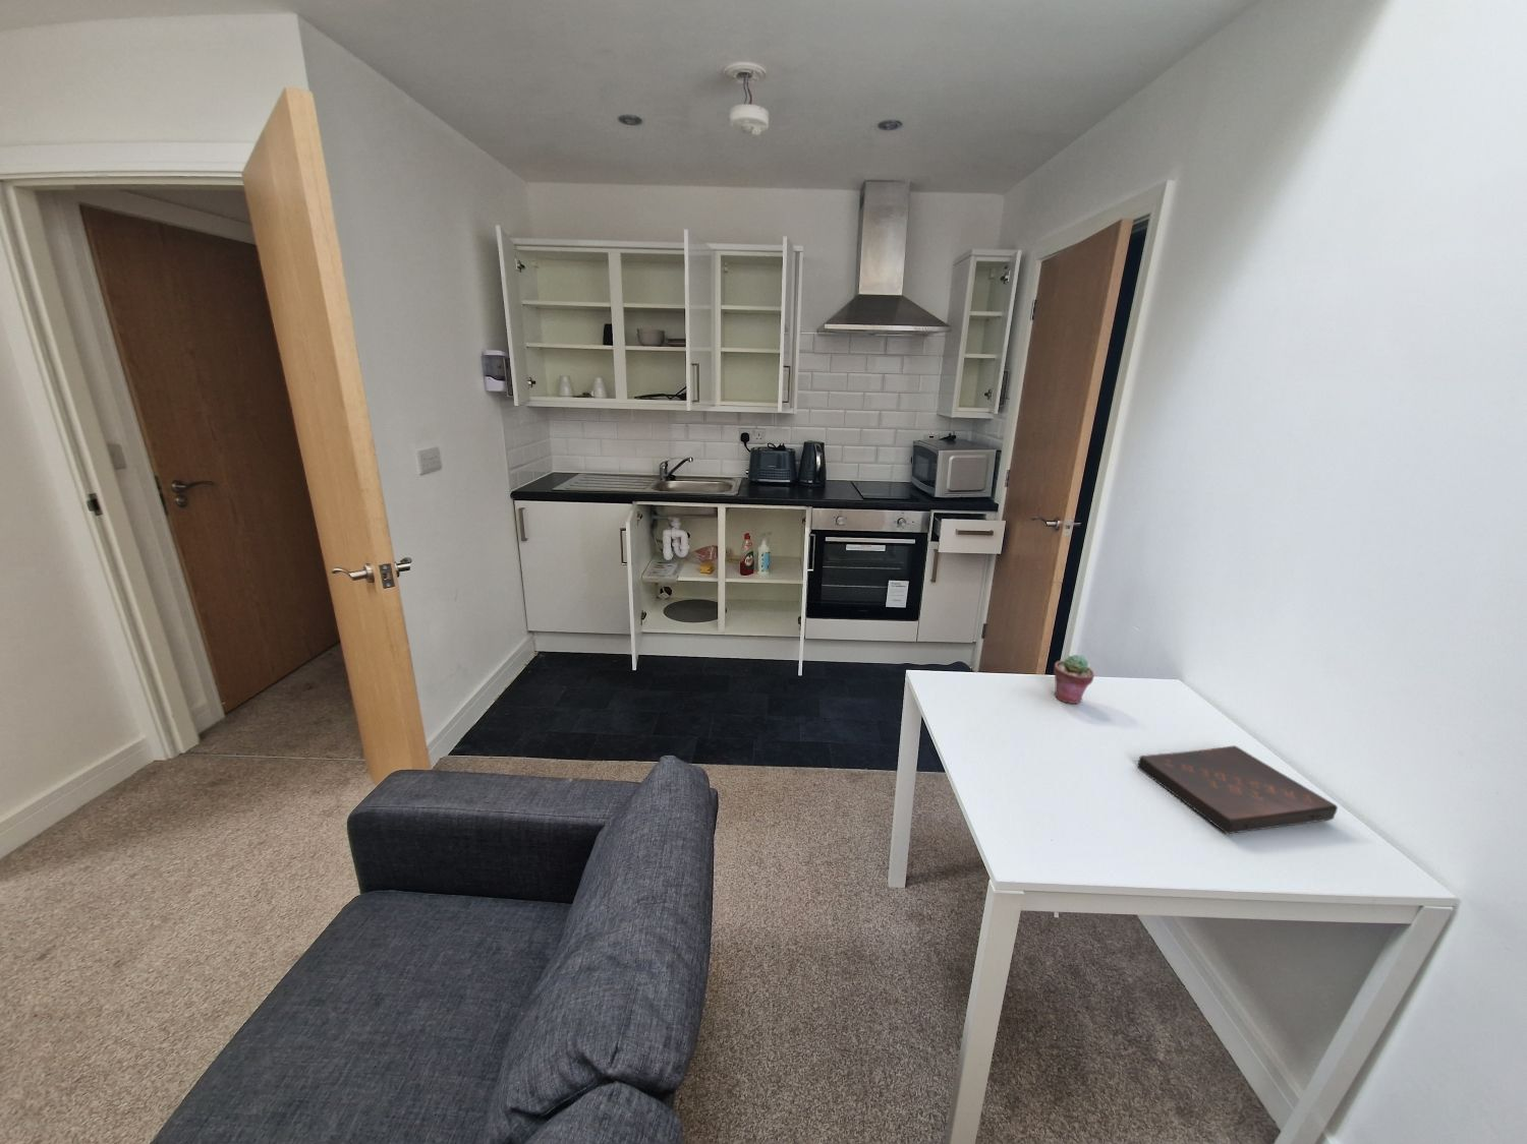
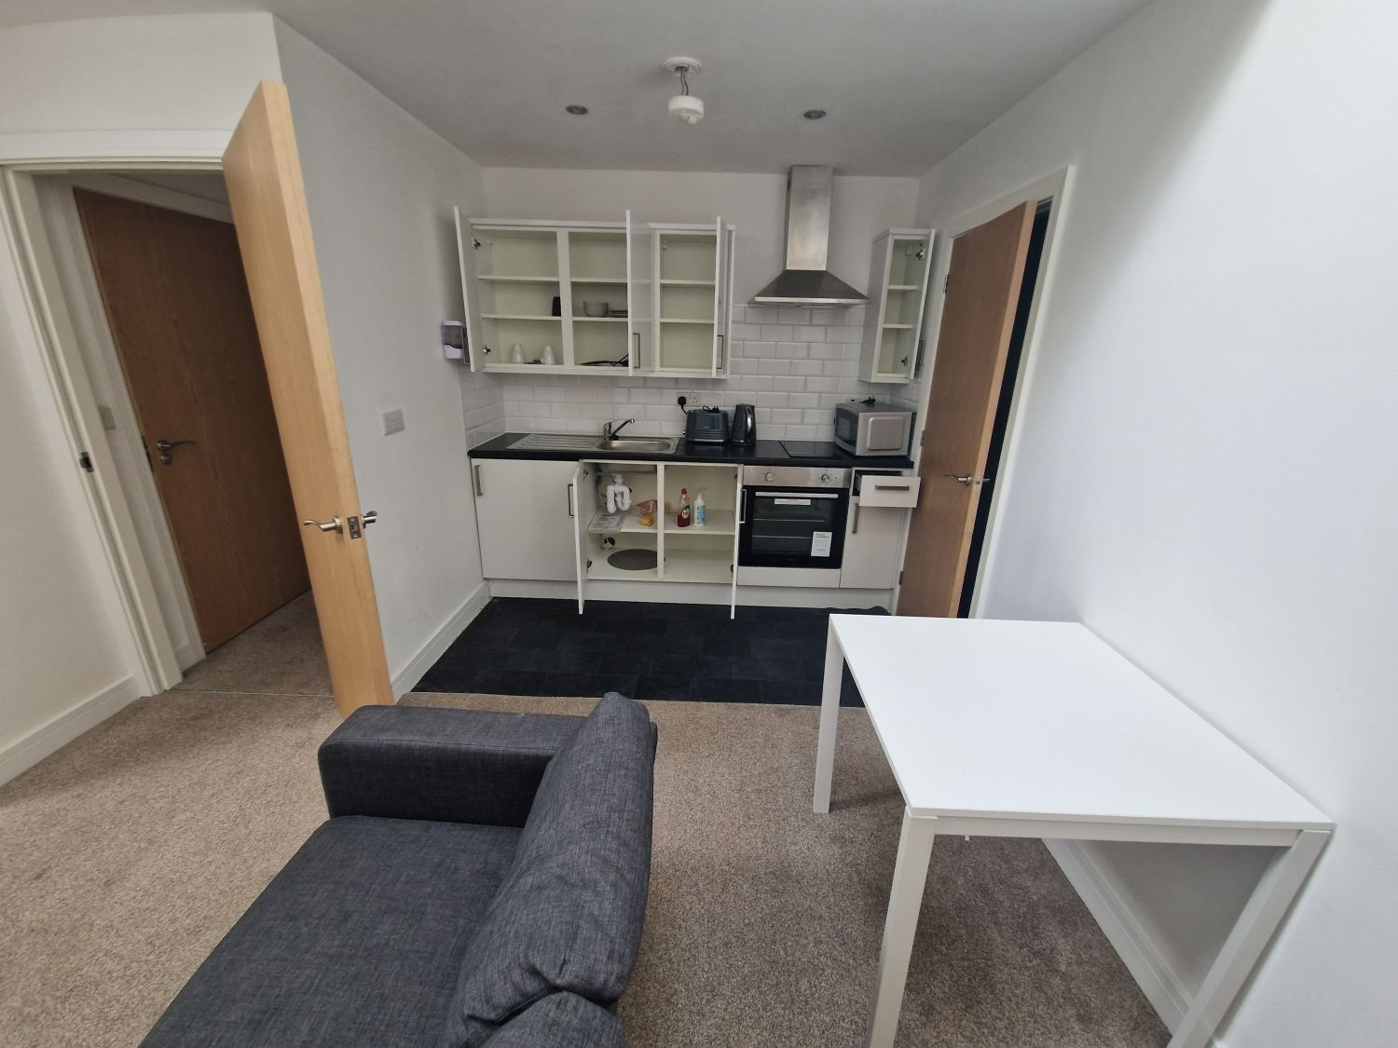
- potted succulent [1052,654,1095,704]
- book [1136,744,1338,835]
